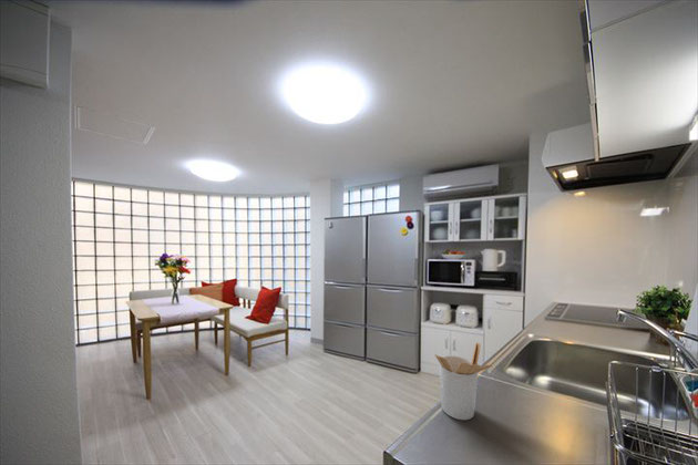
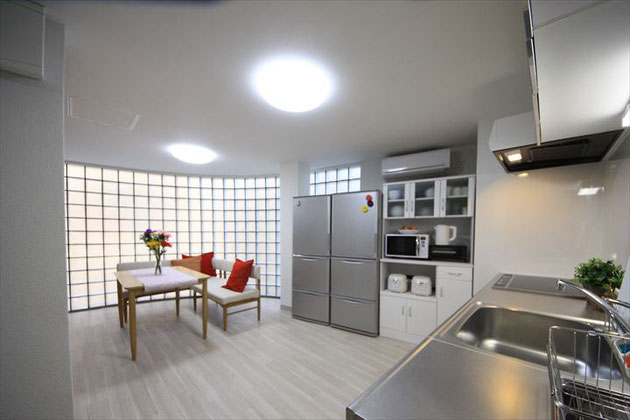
- utensil holder [434,342,493,421]
